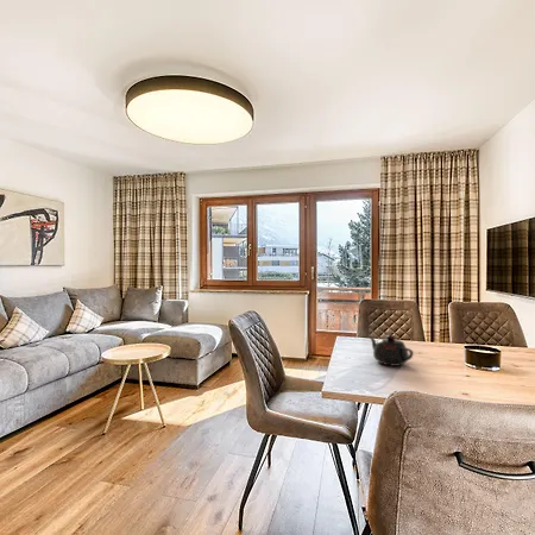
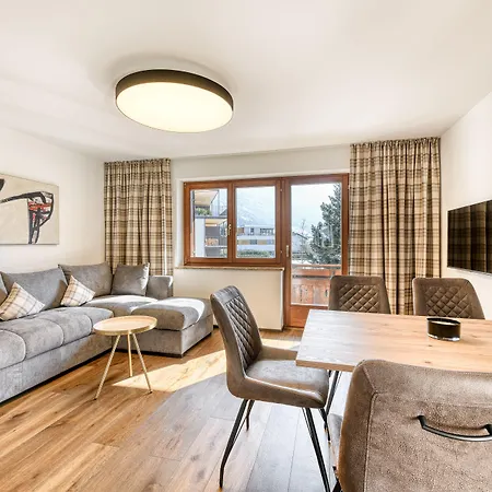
- teapot [367,334,415,367]
